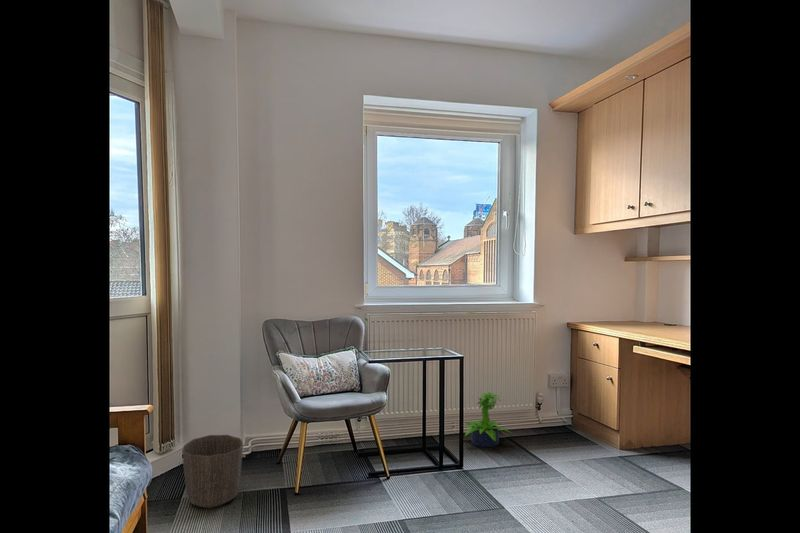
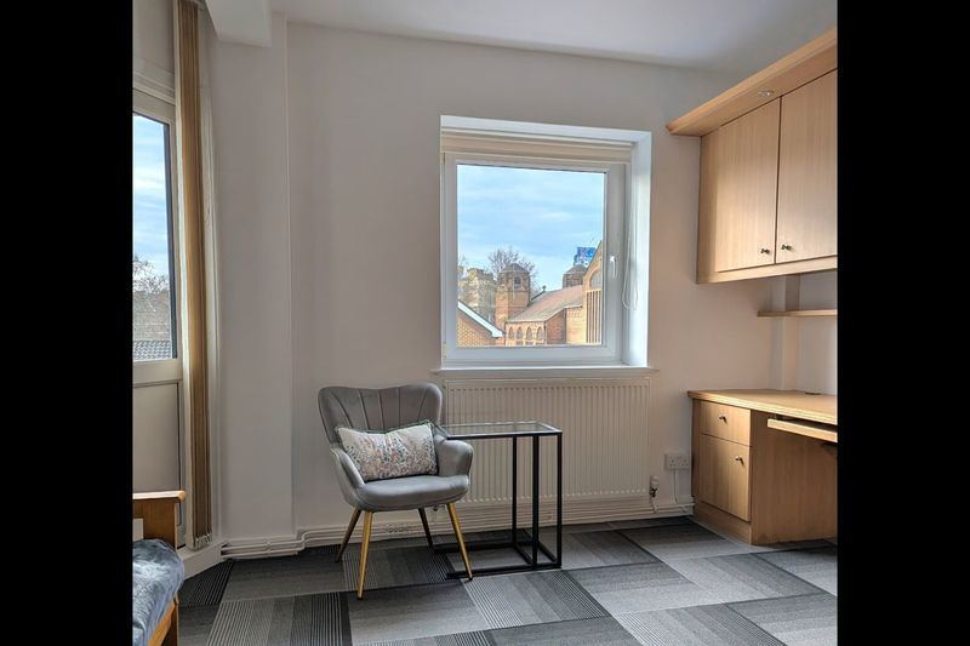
- potted plant [463,391,513,448]
- waste basket [181,434,244,510]
